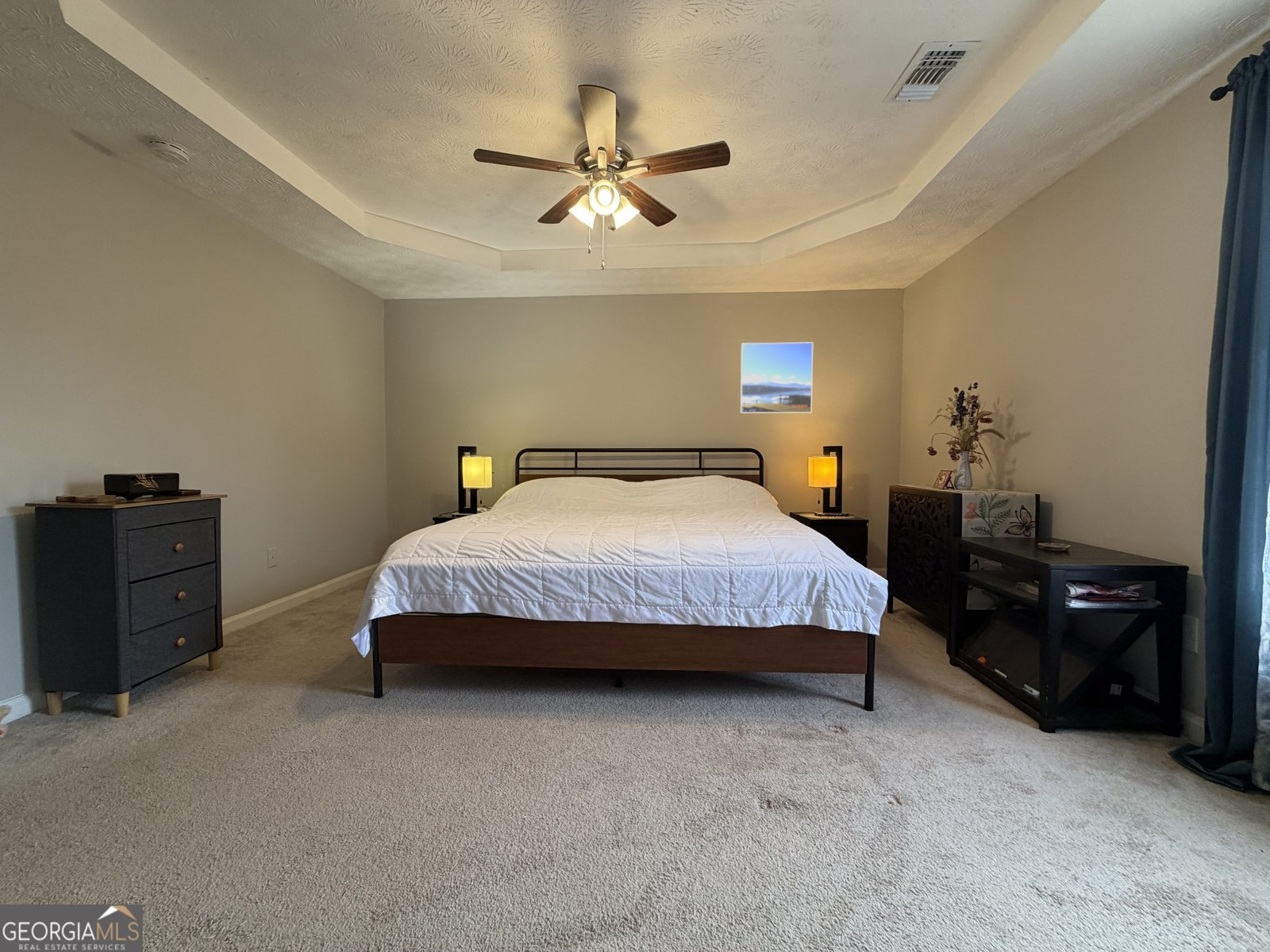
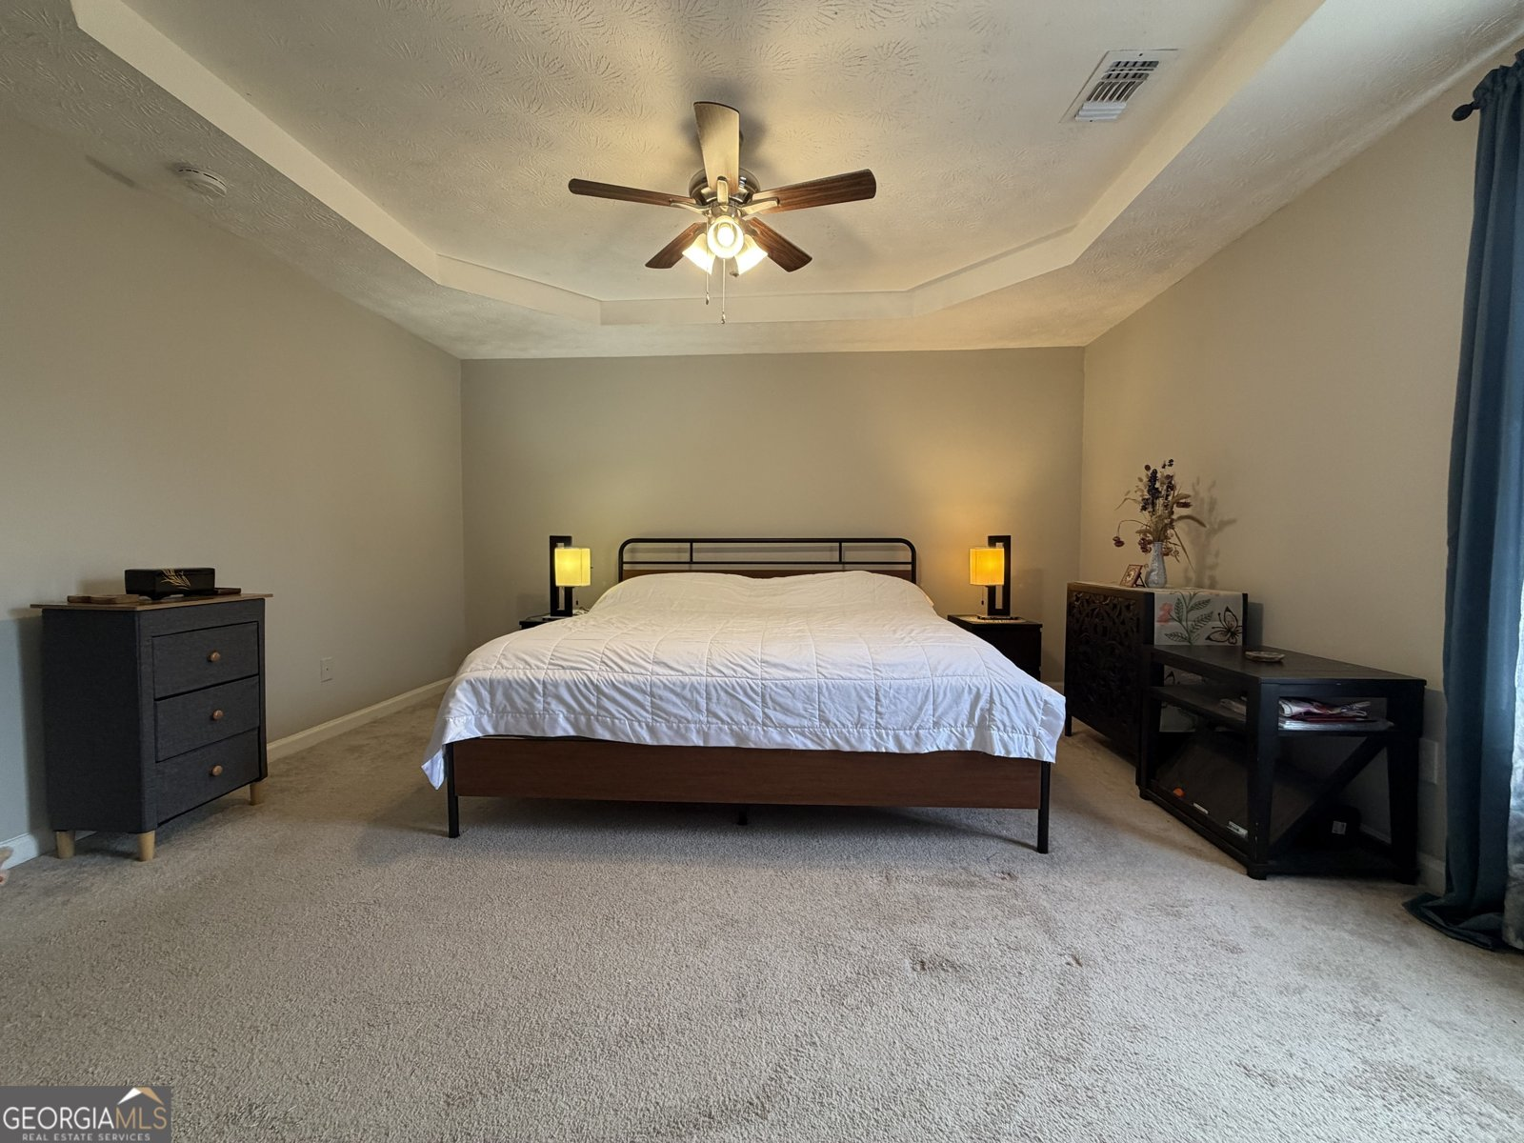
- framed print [740,341,814,414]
